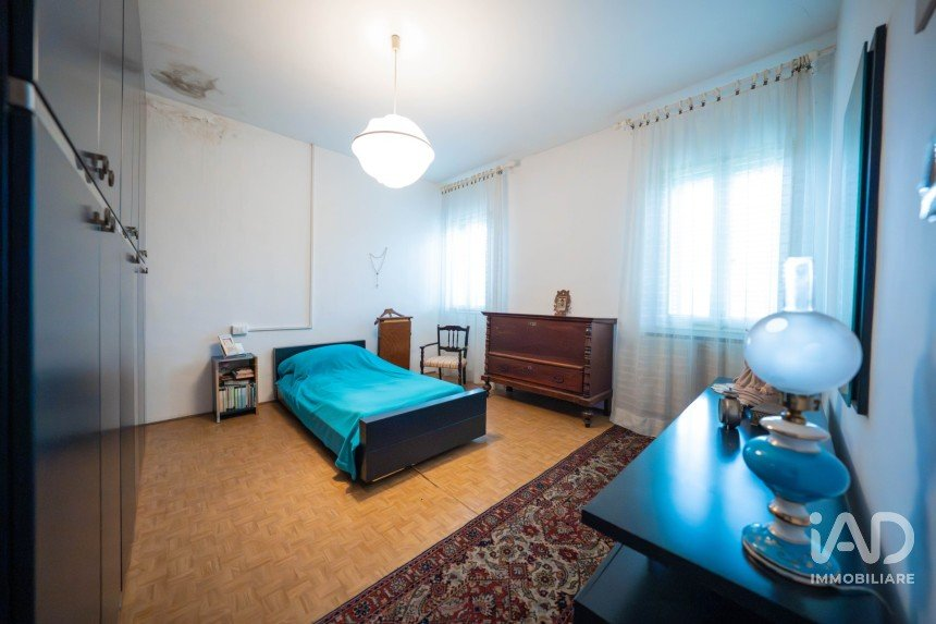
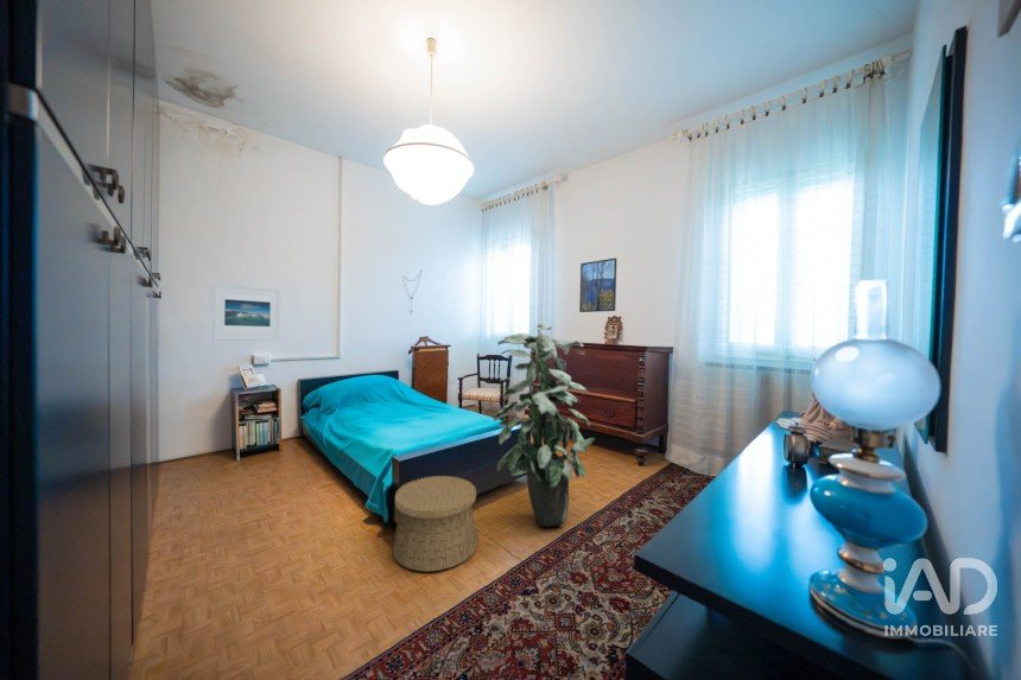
+ indoor plant [493,323,596,528]
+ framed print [578,258,617,313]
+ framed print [211,282,281,342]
+ basket [392,475,478,572]
